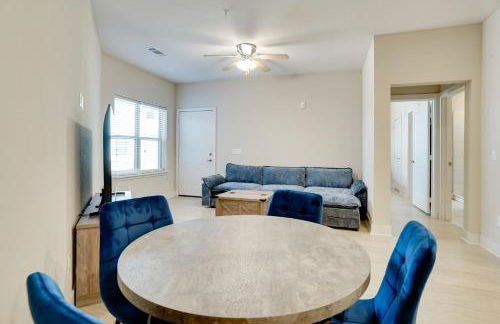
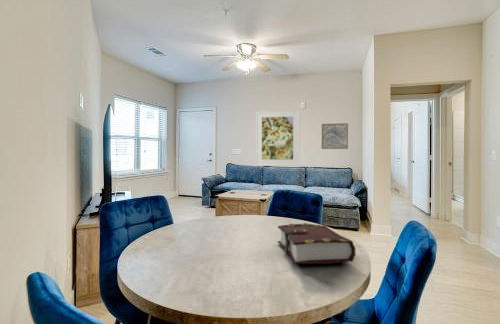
+ wall art [321,122,349,150]
+ book [276,222,356,265]
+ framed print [255,109,301,167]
